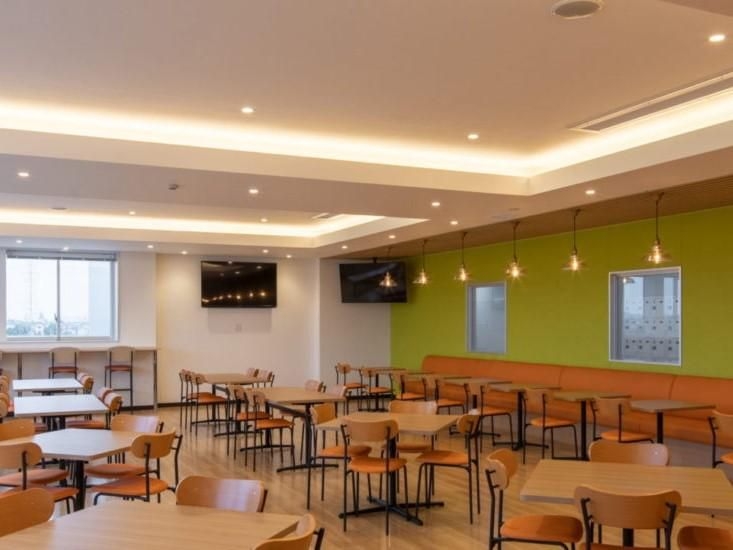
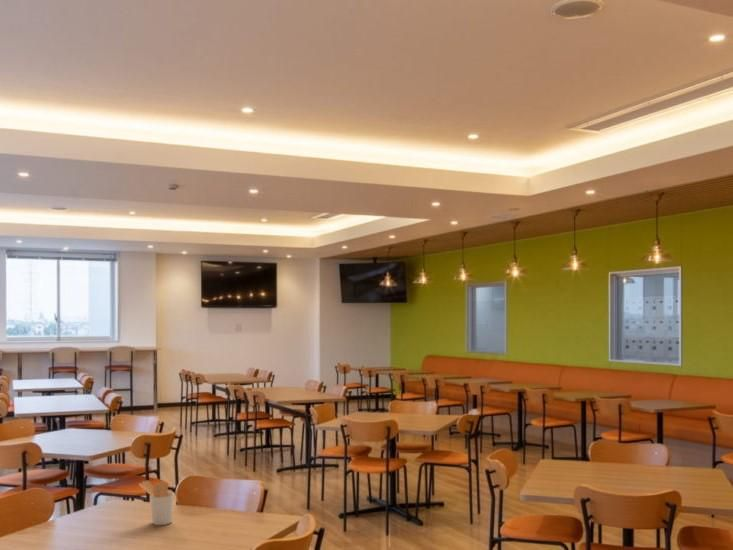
+ utensil holder [138,479,175,526]
